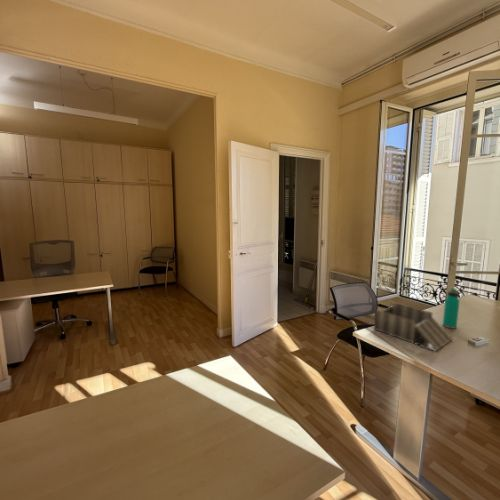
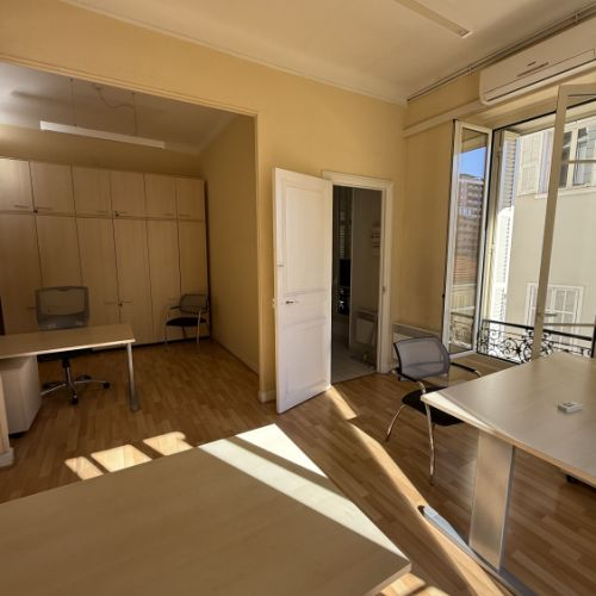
- water bottle [442,288,461,330]
- desk organizer [373,302,453,352]
